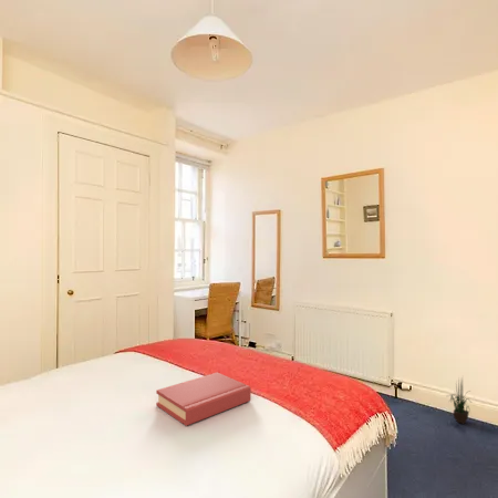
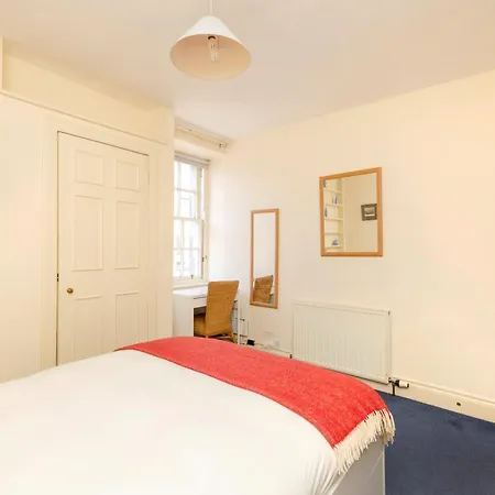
- hardback book [155,372,252,427]
- potted plant [447,376,473,425]
